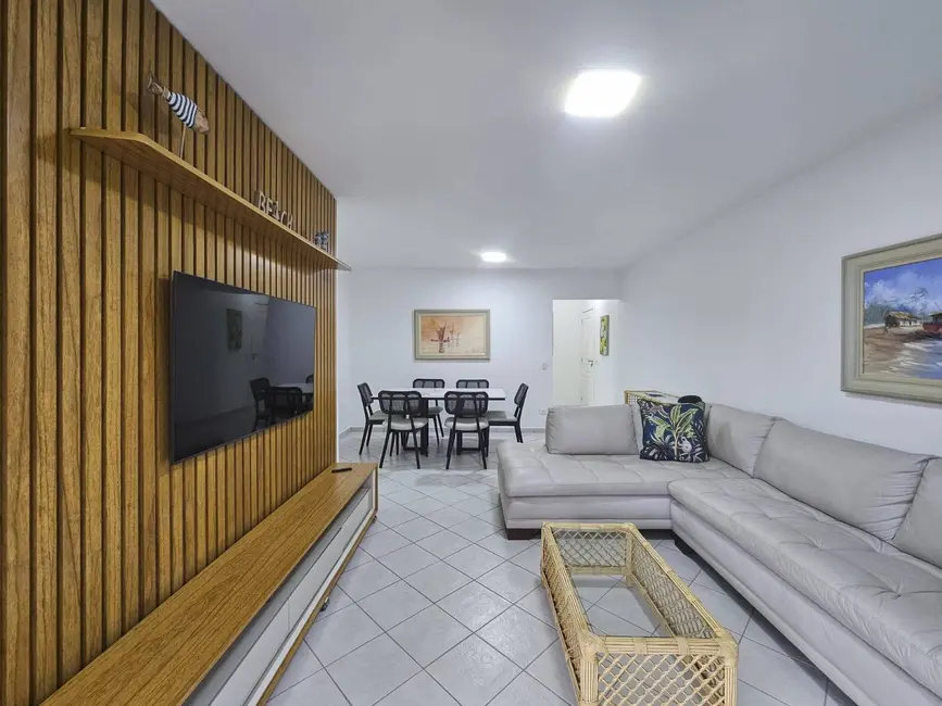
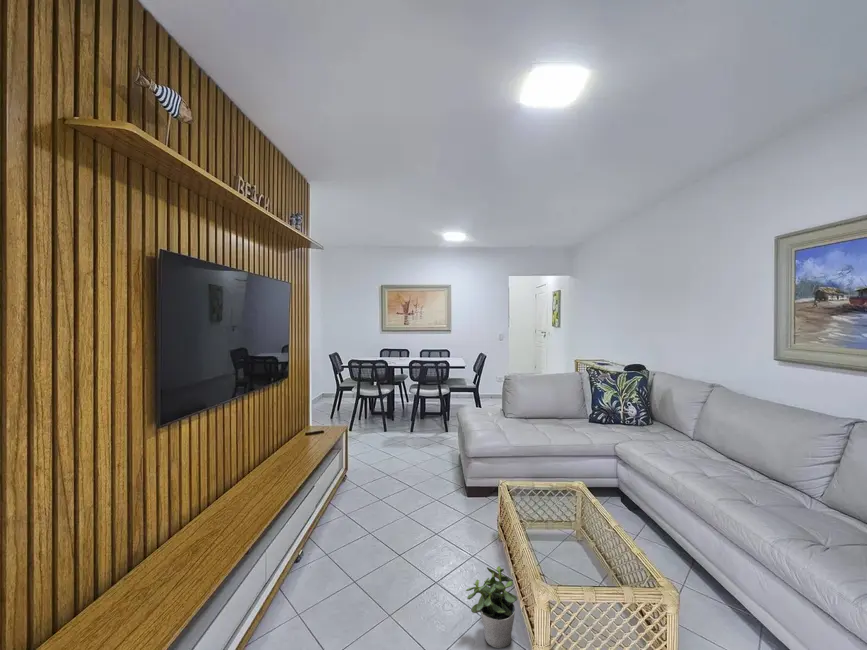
+ potted plant [465,565,518,649]
